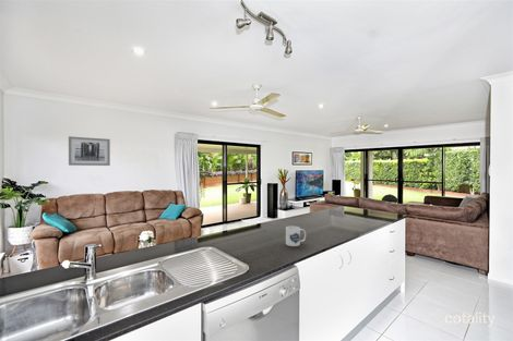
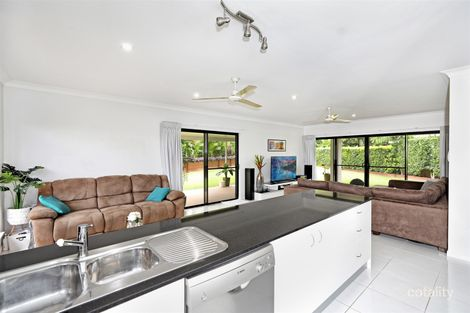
- mug [285,224,307,247]
- wall art [68,135,111,167]
